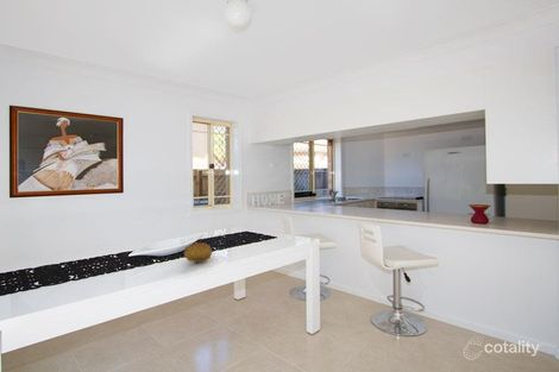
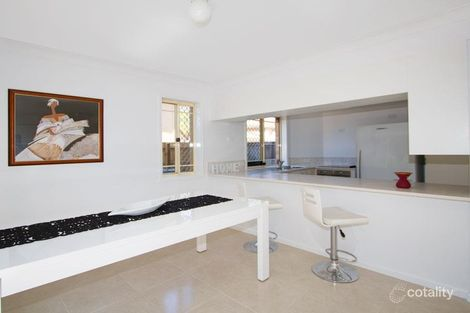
- fruit [182,241,213,264]
